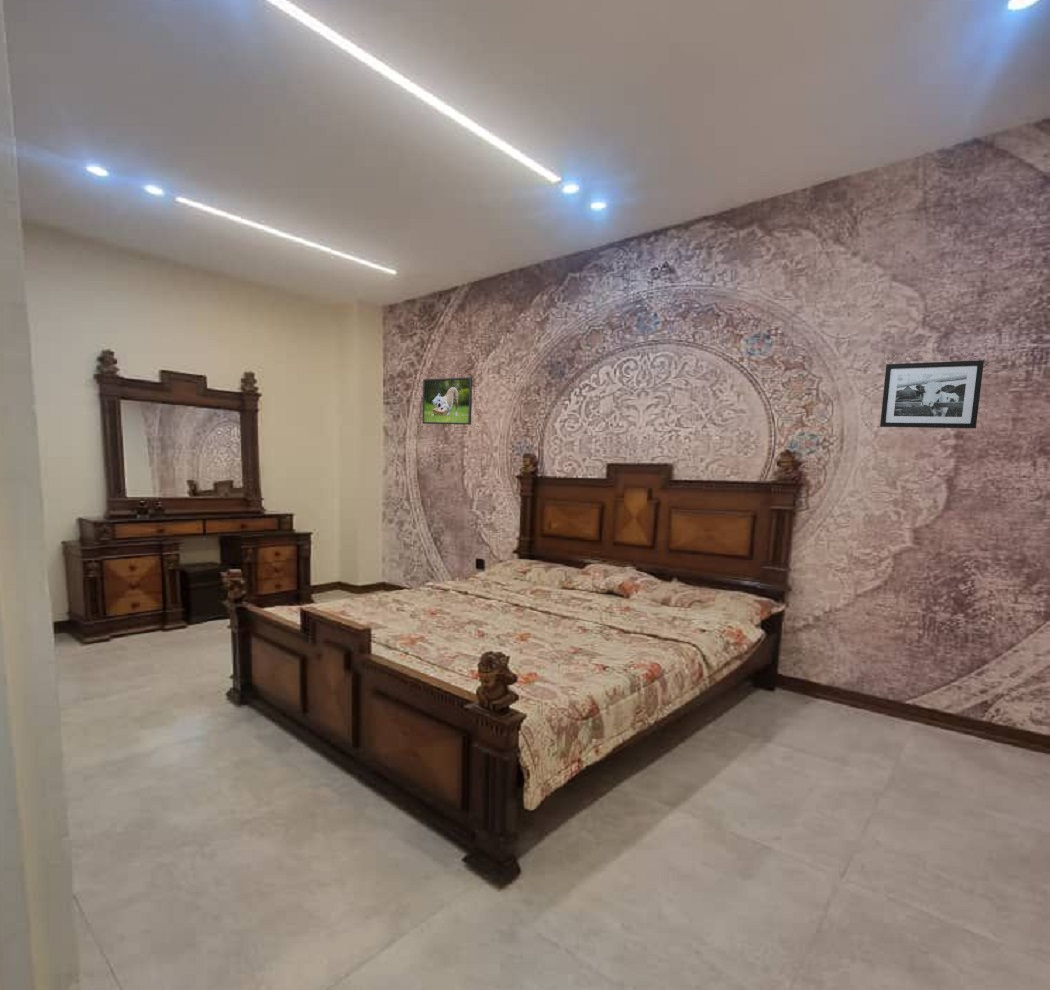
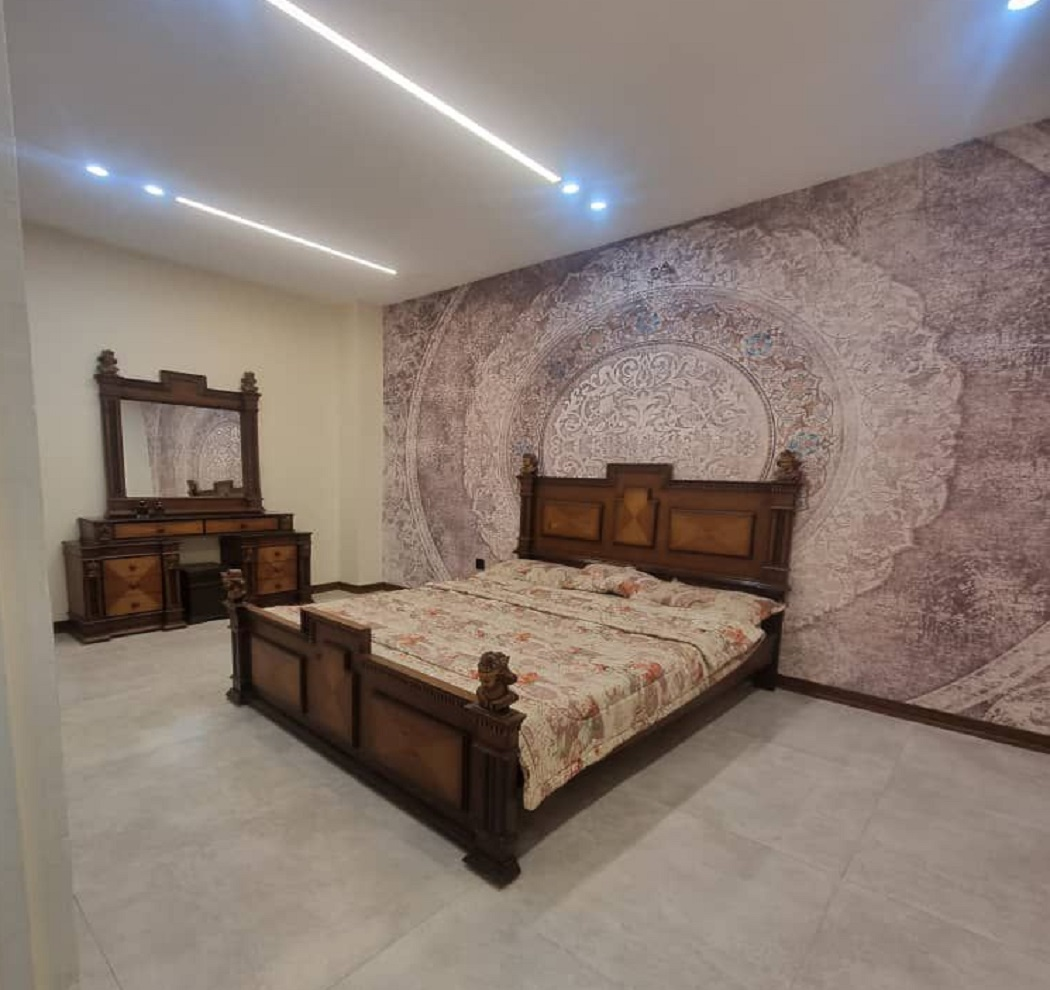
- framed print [422,376,473,426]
- picture frame [879,359,985,429]
